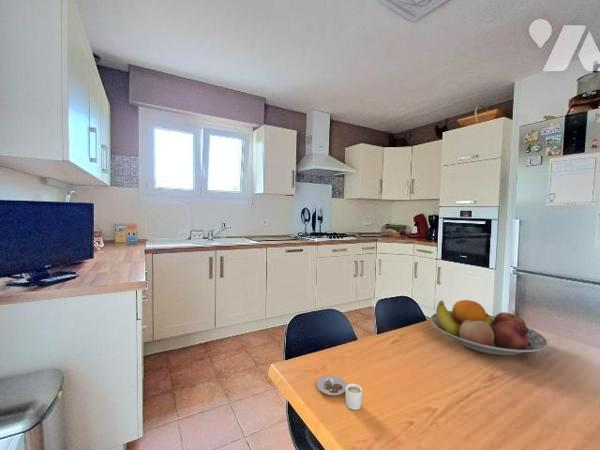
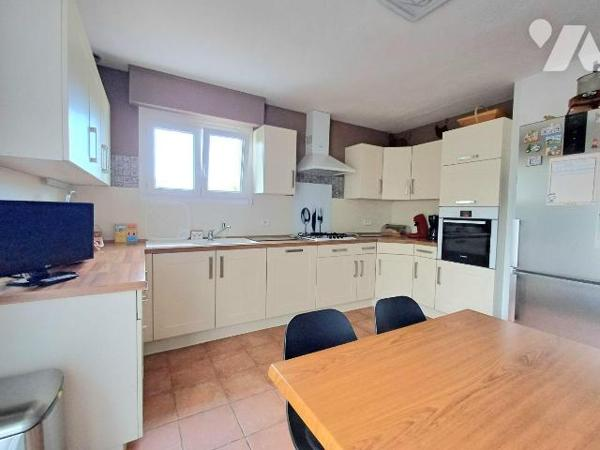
- fruit bowl [429,299,549,356]
- cocoa [316,374,363,411]
